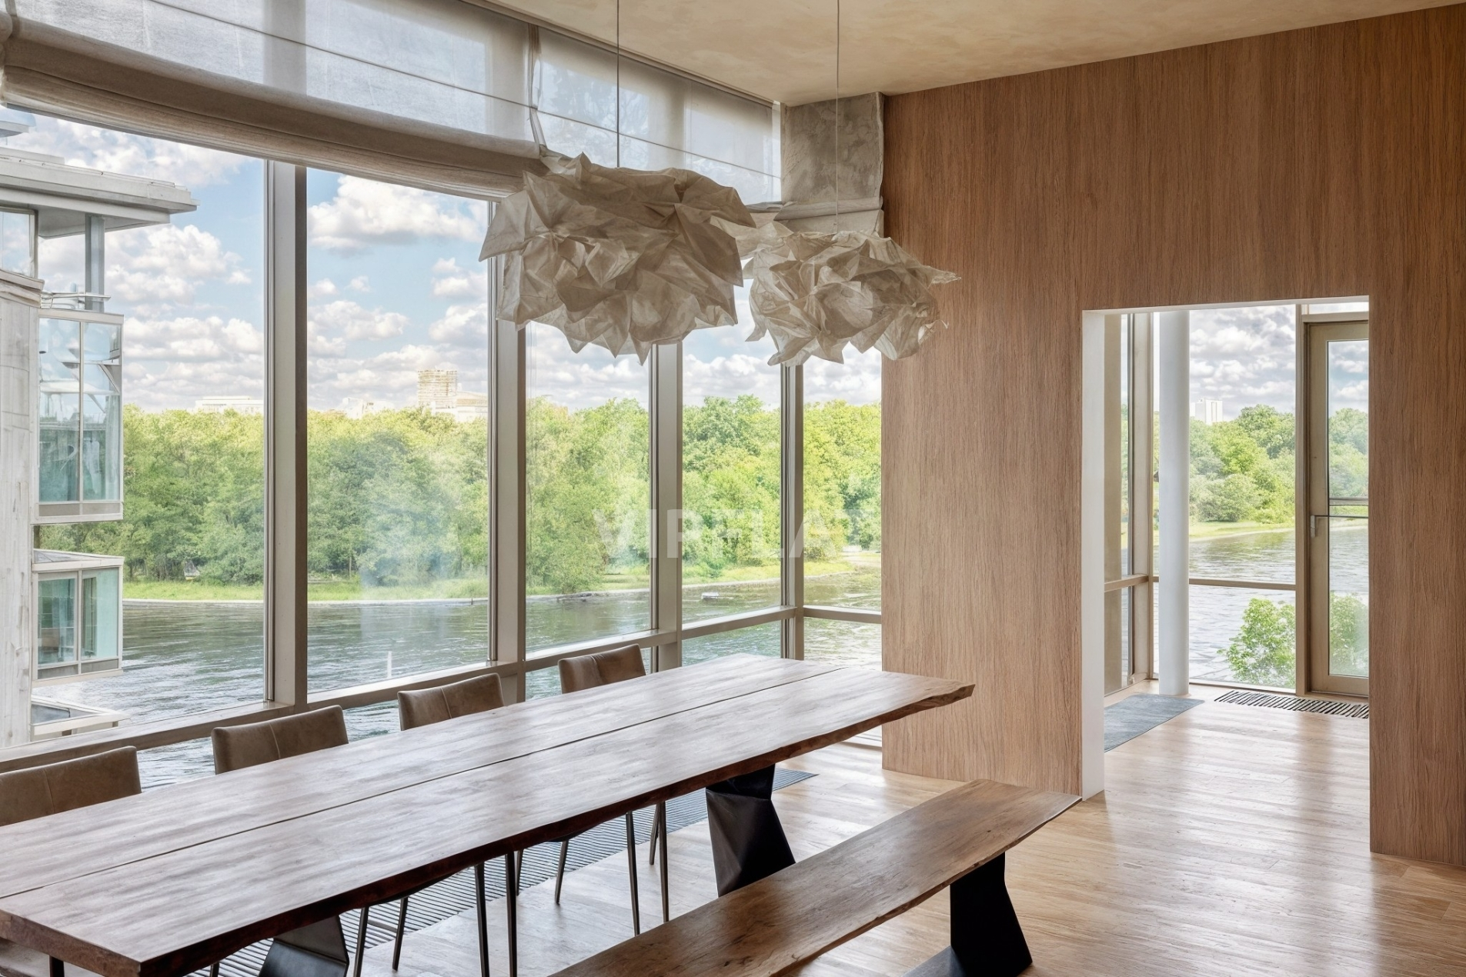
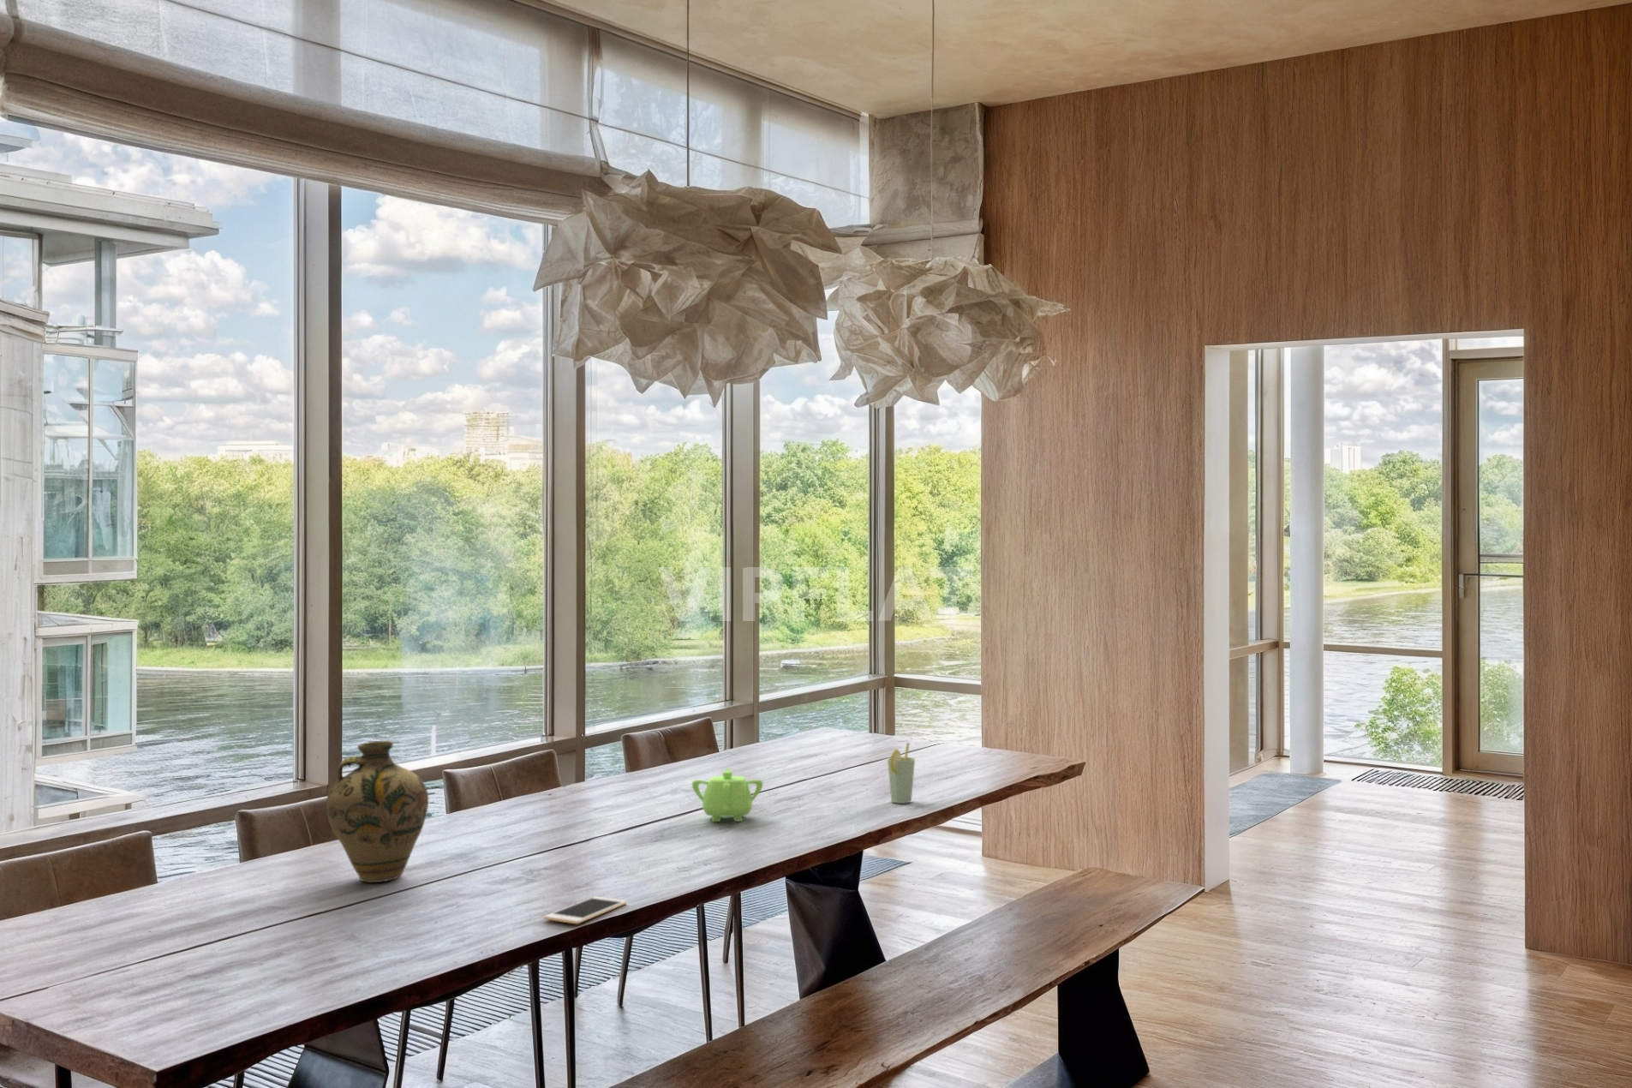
+ teapot [691,767,764,822]
+ cup [886,742,916,804]
+ cell phone [543,896,628,924]
+ jug [325,741,429,883]
